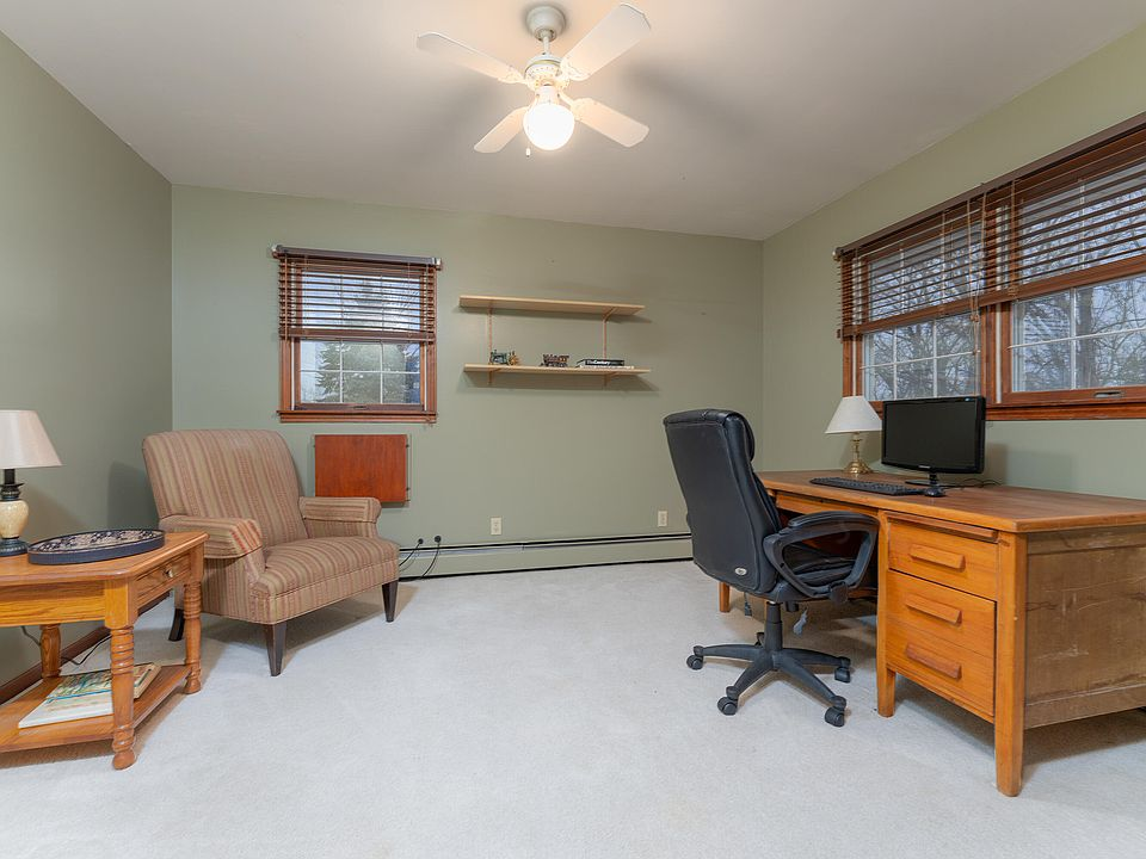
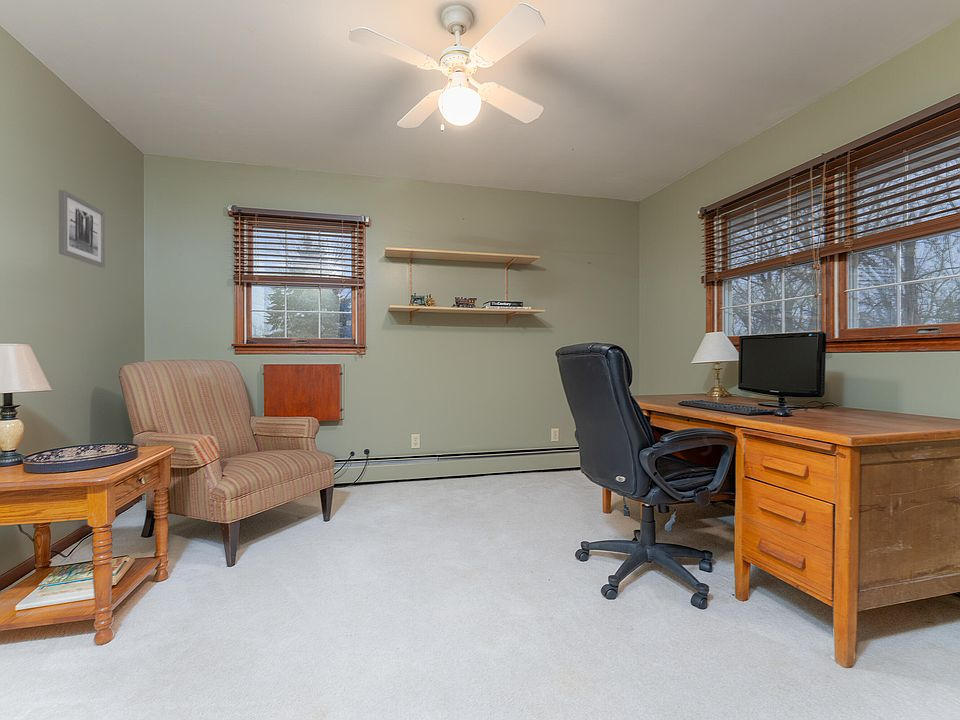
+ wall art [58,189,106,269]
